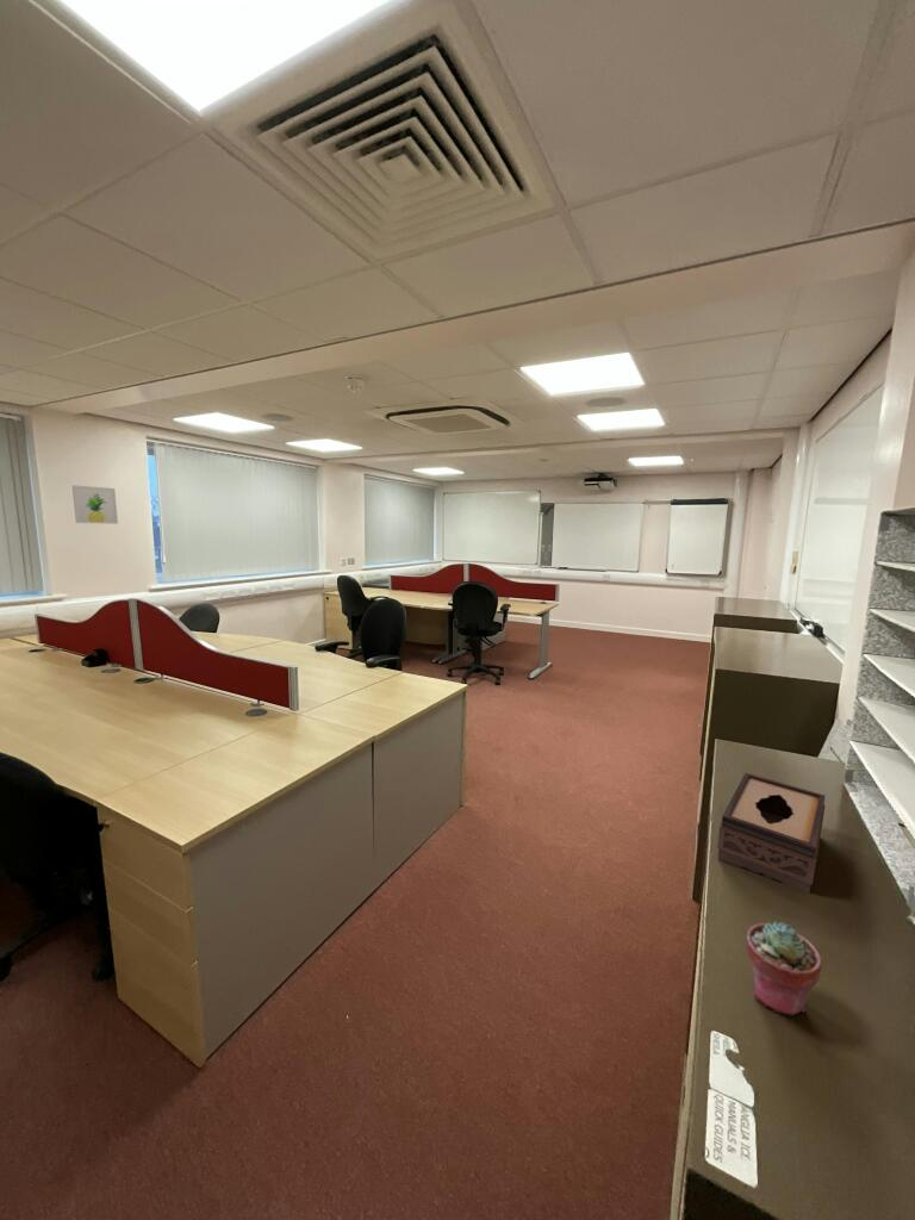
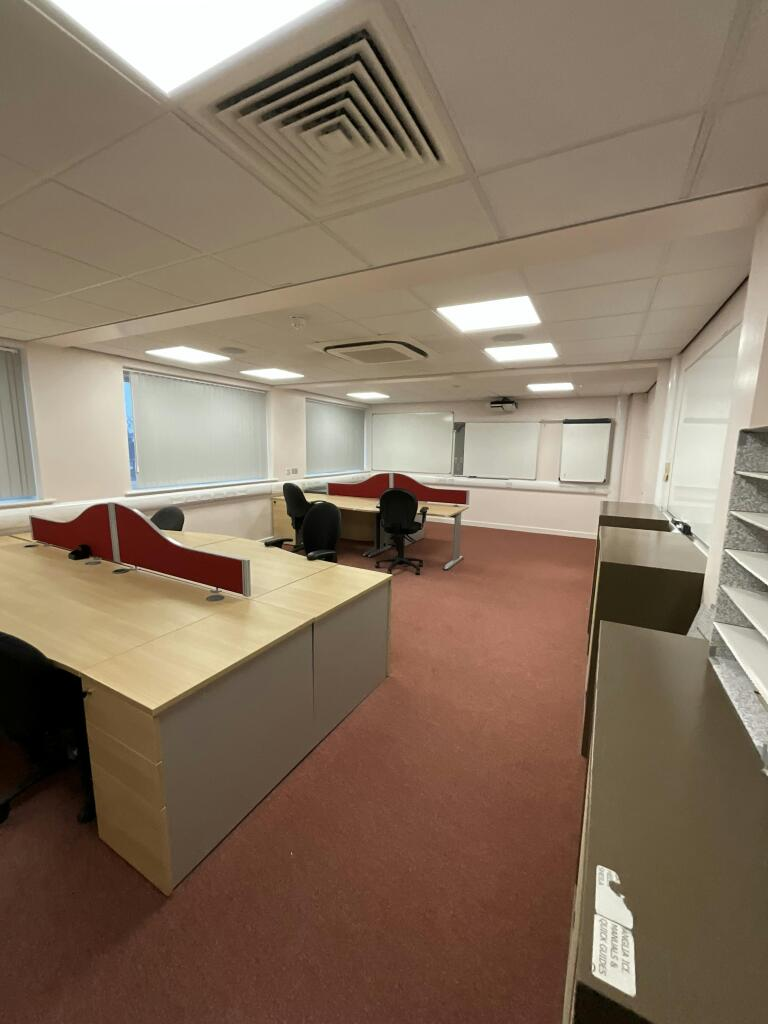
- tissue box [716,772,827,895]
- potted succulent [745,920,823,1017]
- wall art [71,484,119,525]
